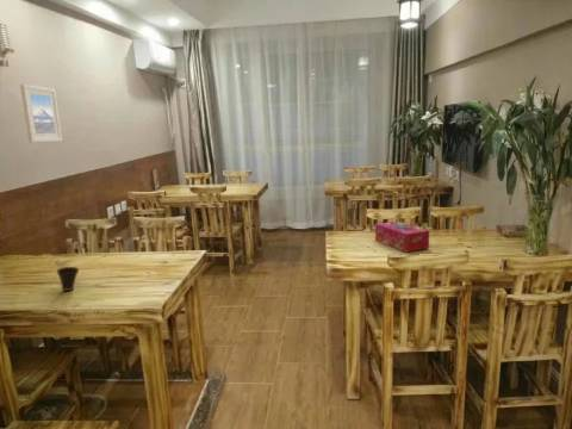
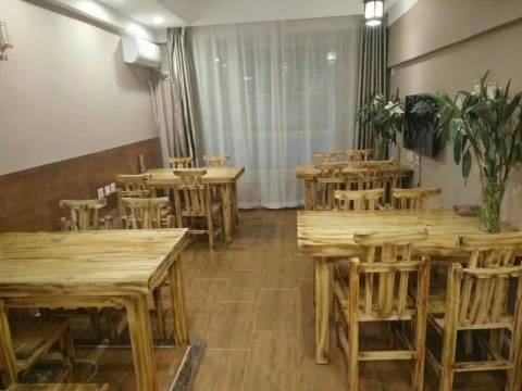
- tissue box [374,220,430,253]
- cup [56,266,80,292]
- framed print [19,83,63,143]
